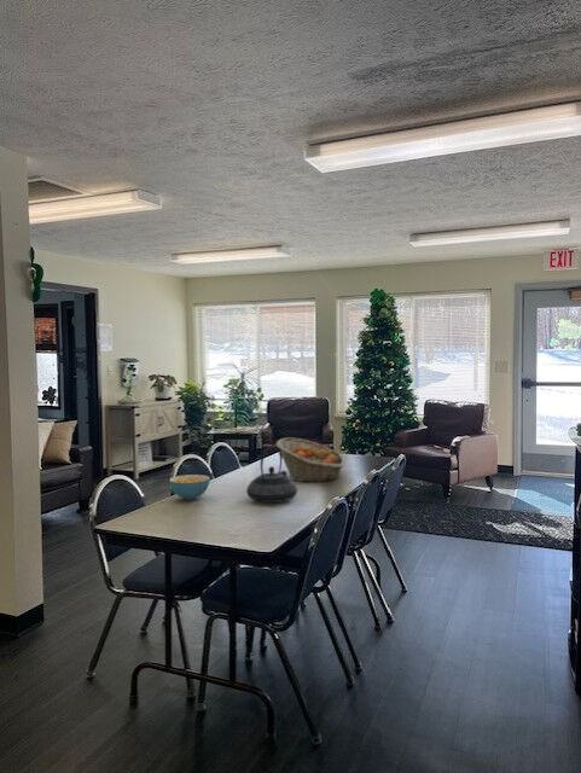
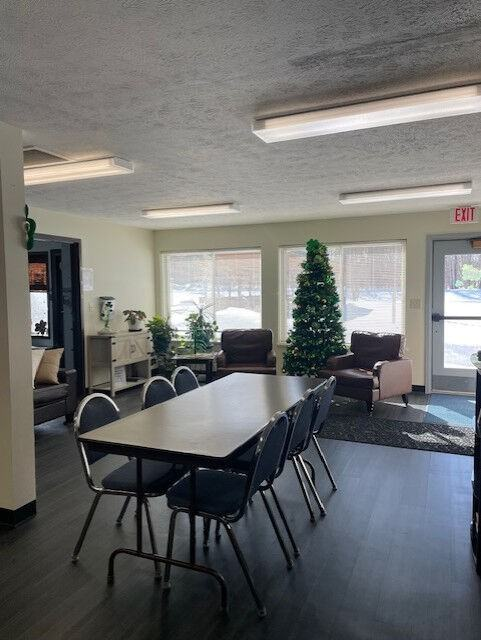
- cereal bowl [168,473,211,501]
- fruit basket [275,436,345,483]
- teapot [245,443,298,504]
